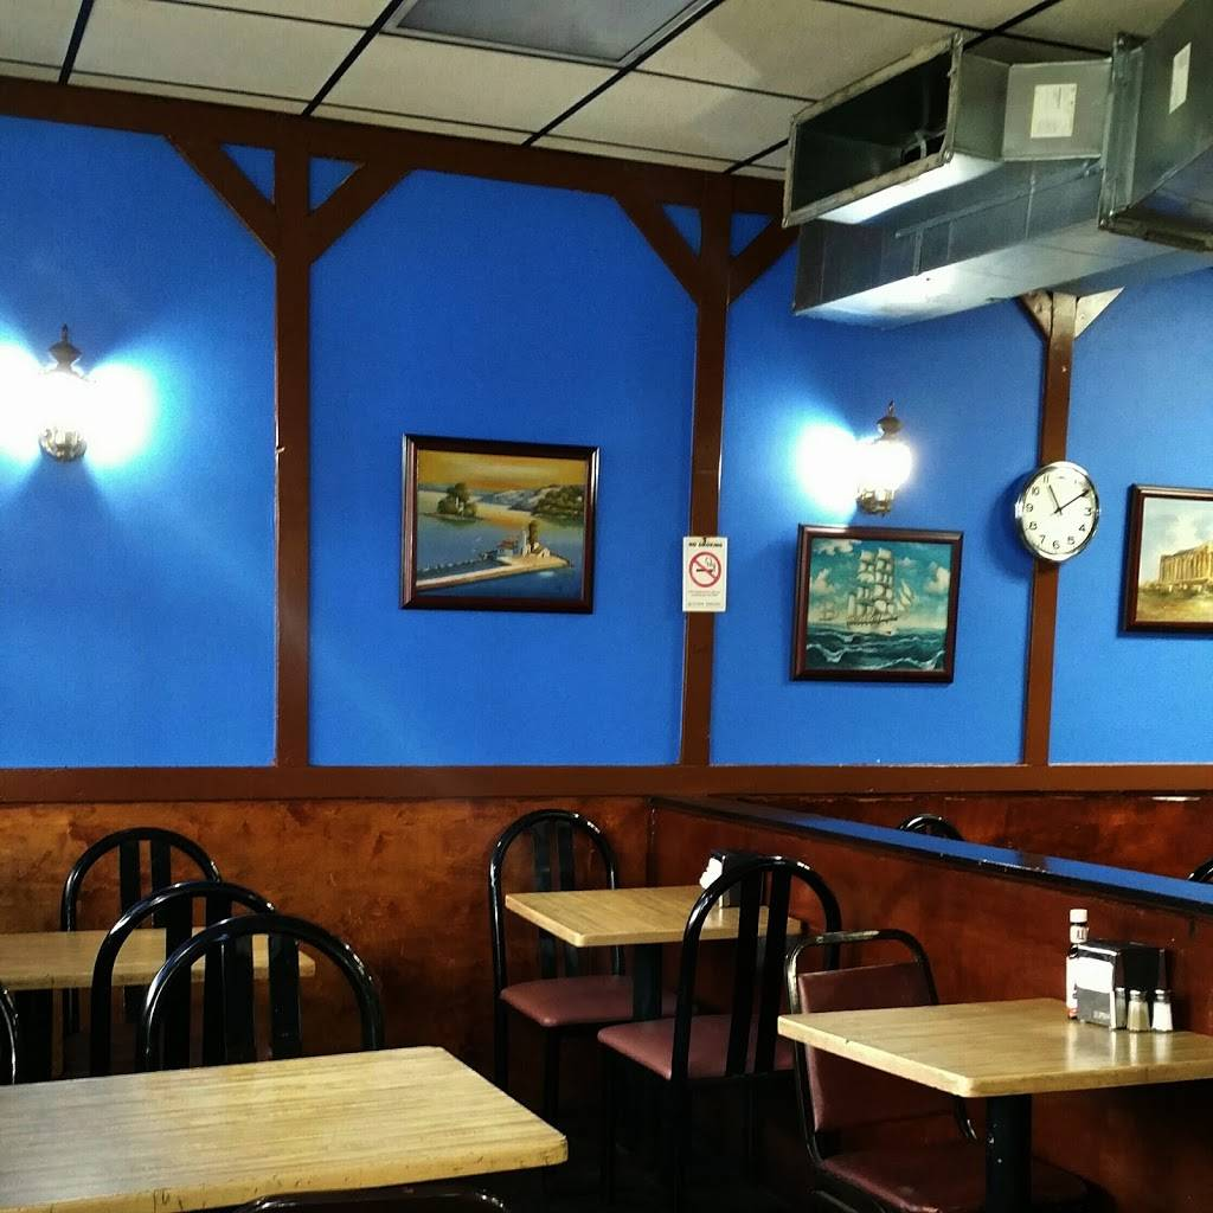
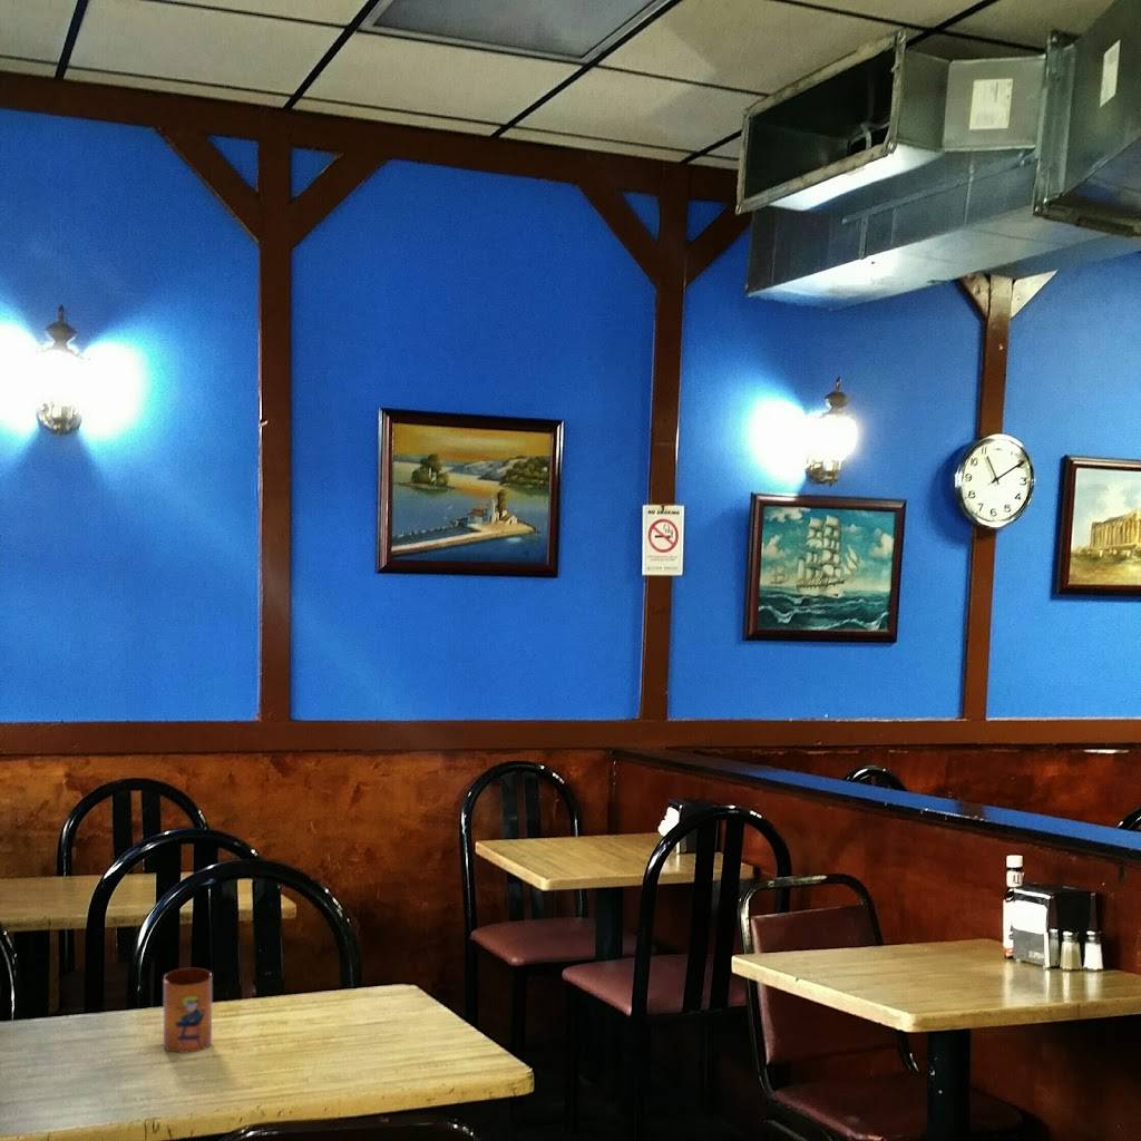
+ mug [163,967,213,1053]
